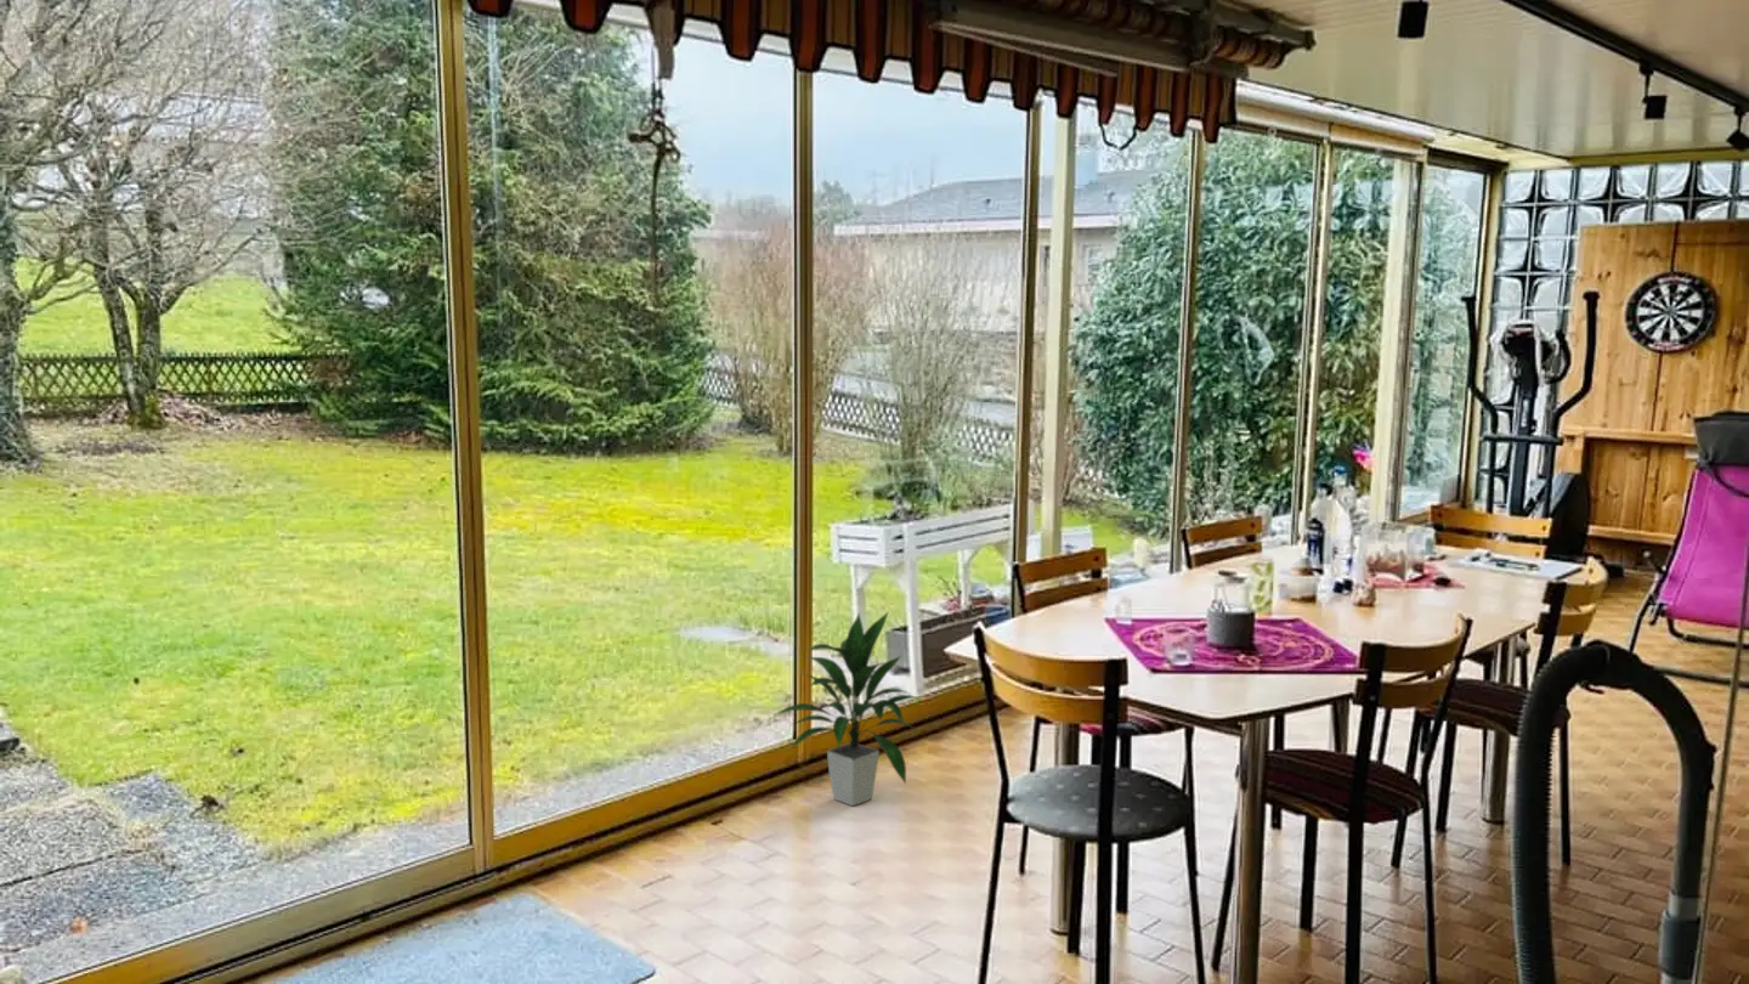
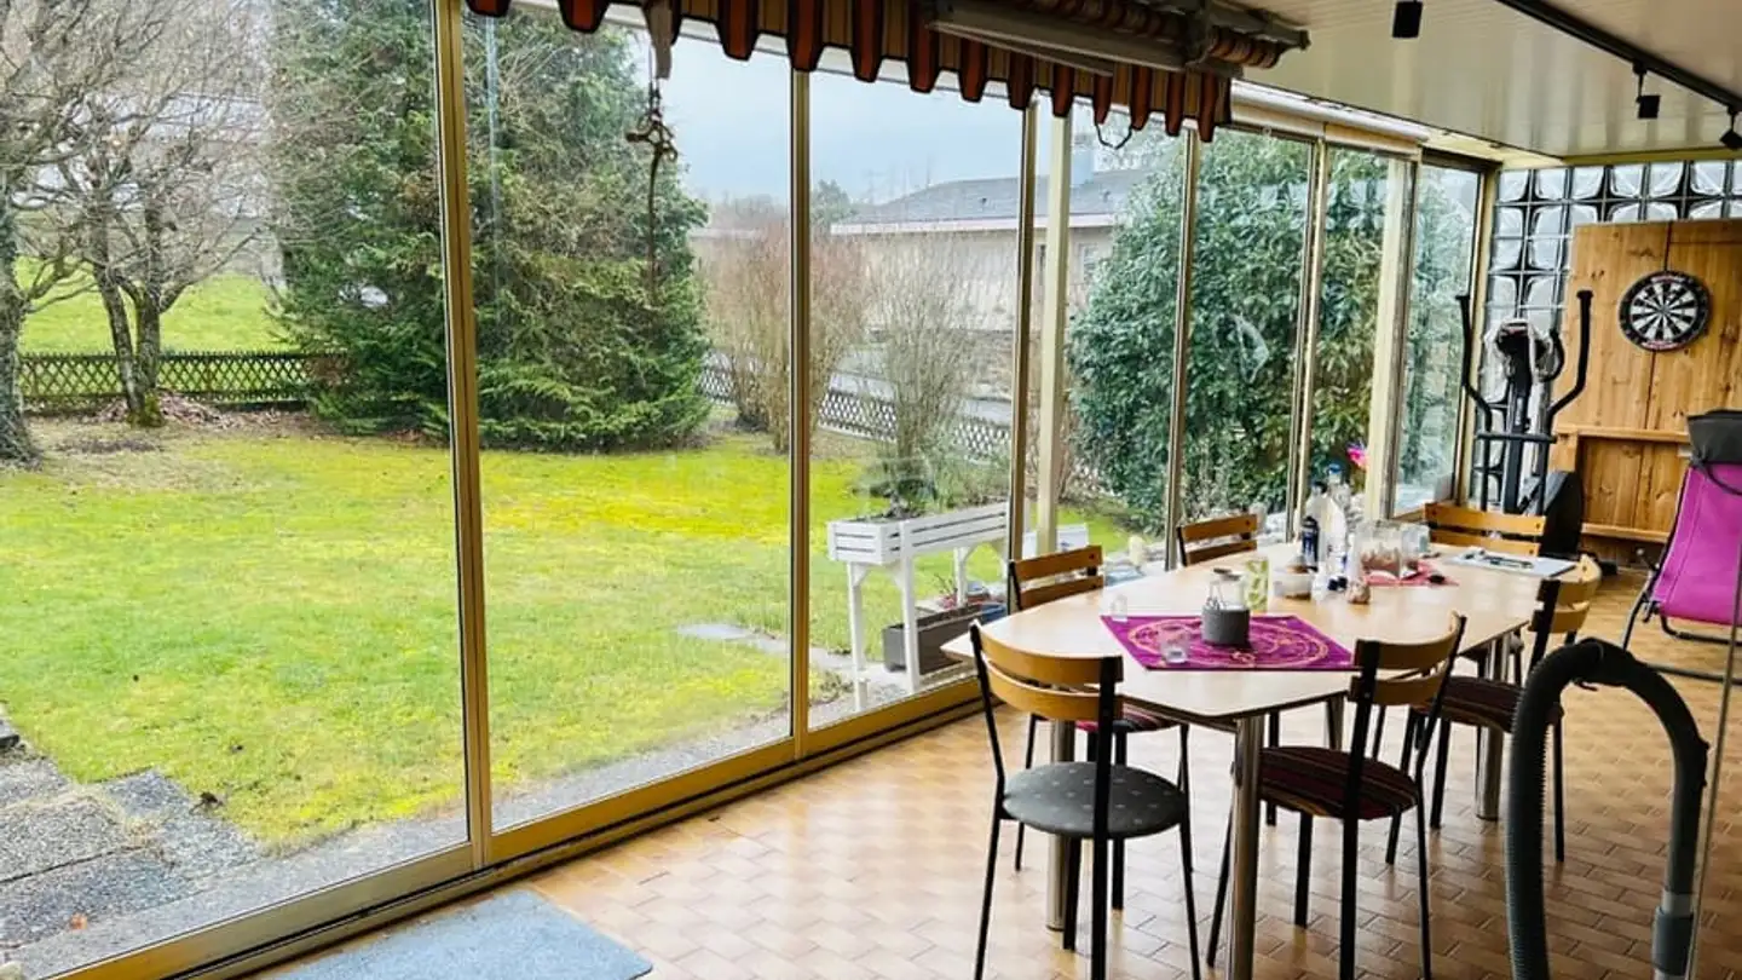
- indoor plant [775,610,922,807]
